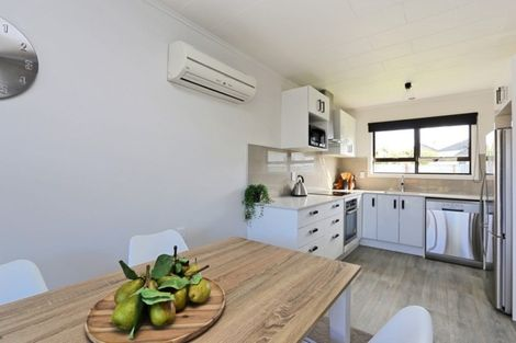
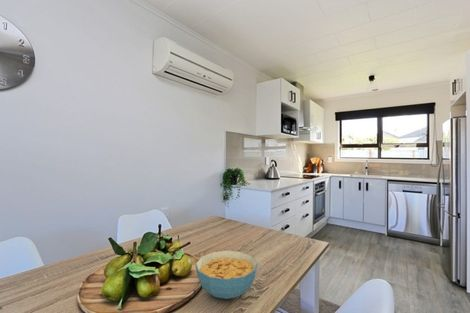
+ cereal bowl [195,250,258,300]
